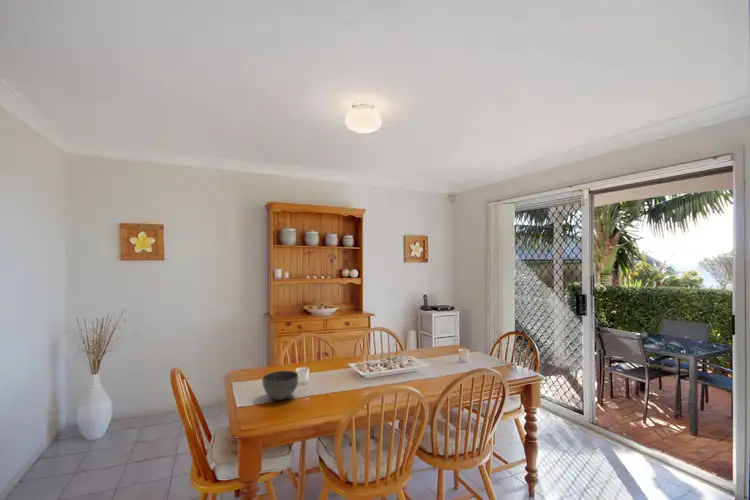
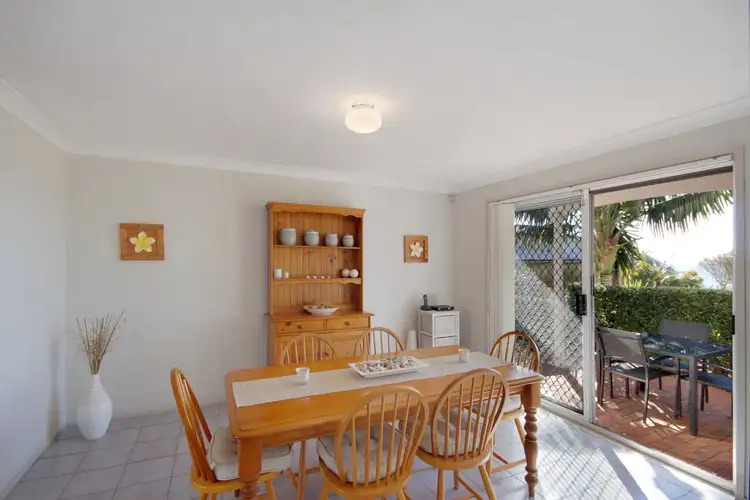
- bowl [261,370,299,401]
